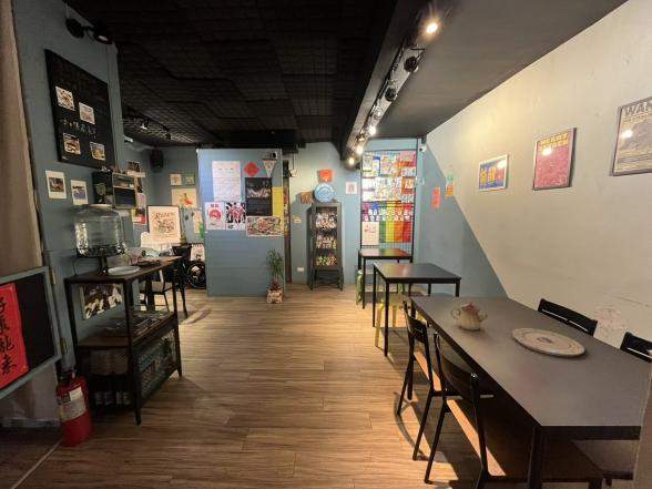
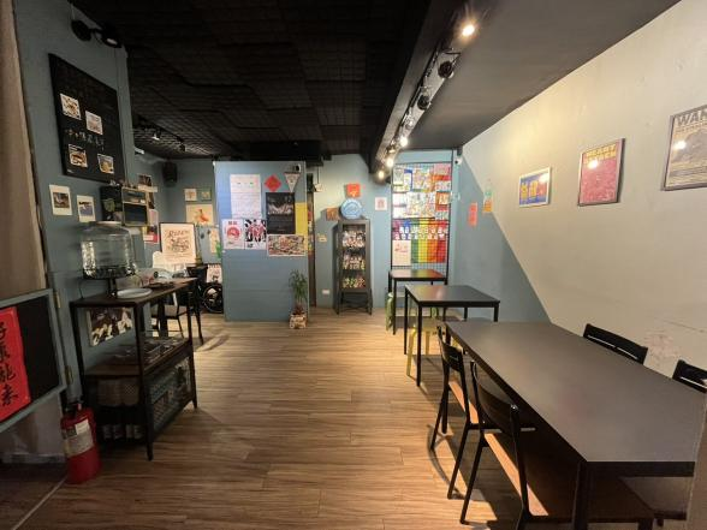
- plate [511,327,587,357]
- teapot [449,299,489,332]
